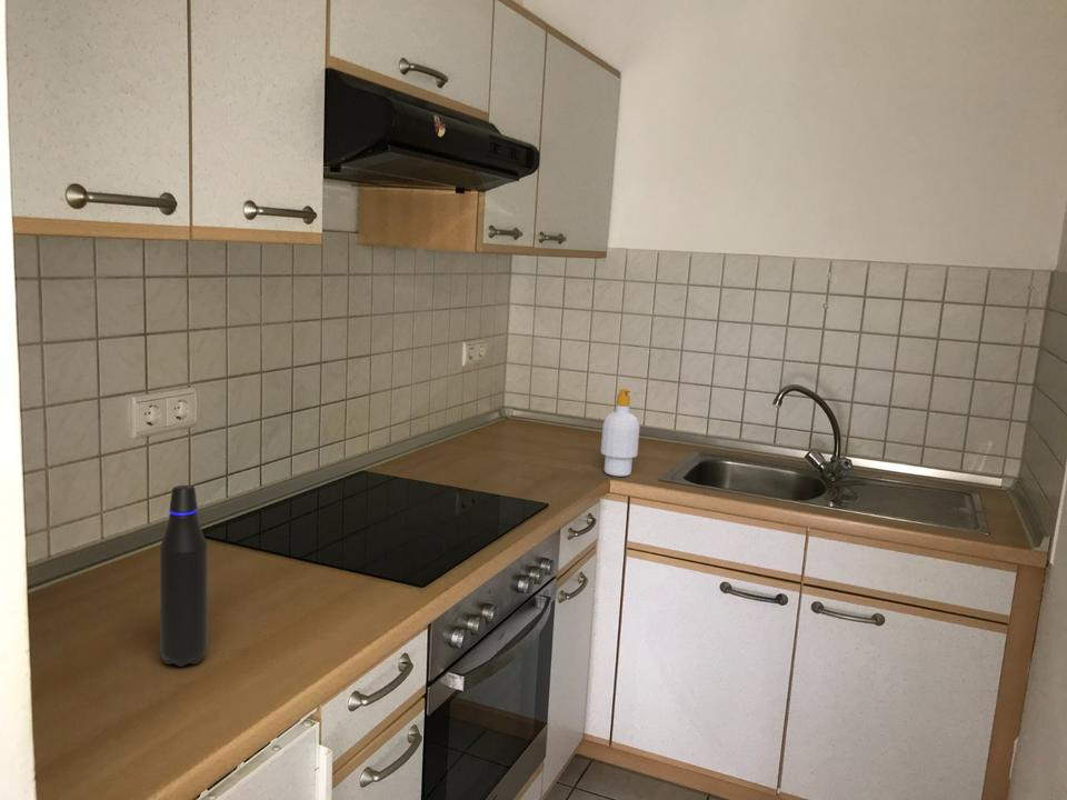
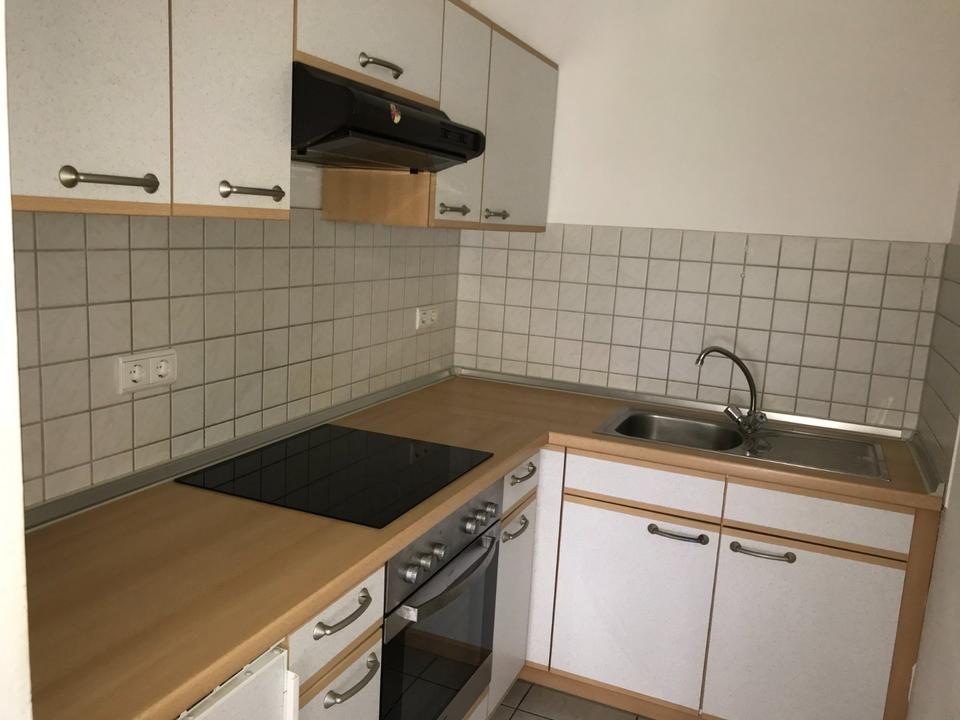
- soap bottle [600,388,640,478]
- water bottle [159,484,209,668]
